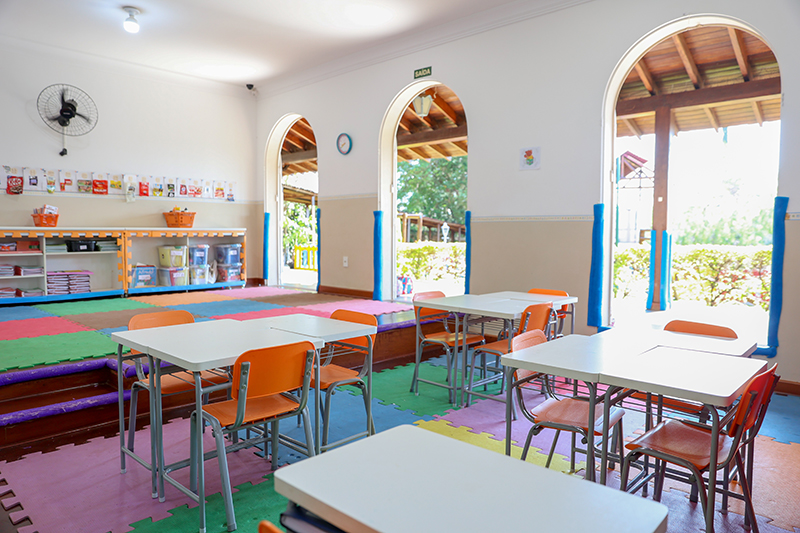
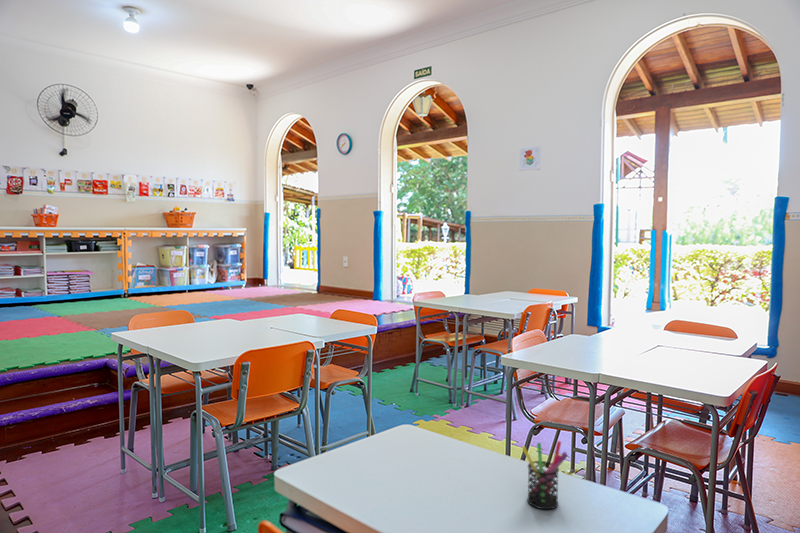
+ pen holder [521,440,569,510]
